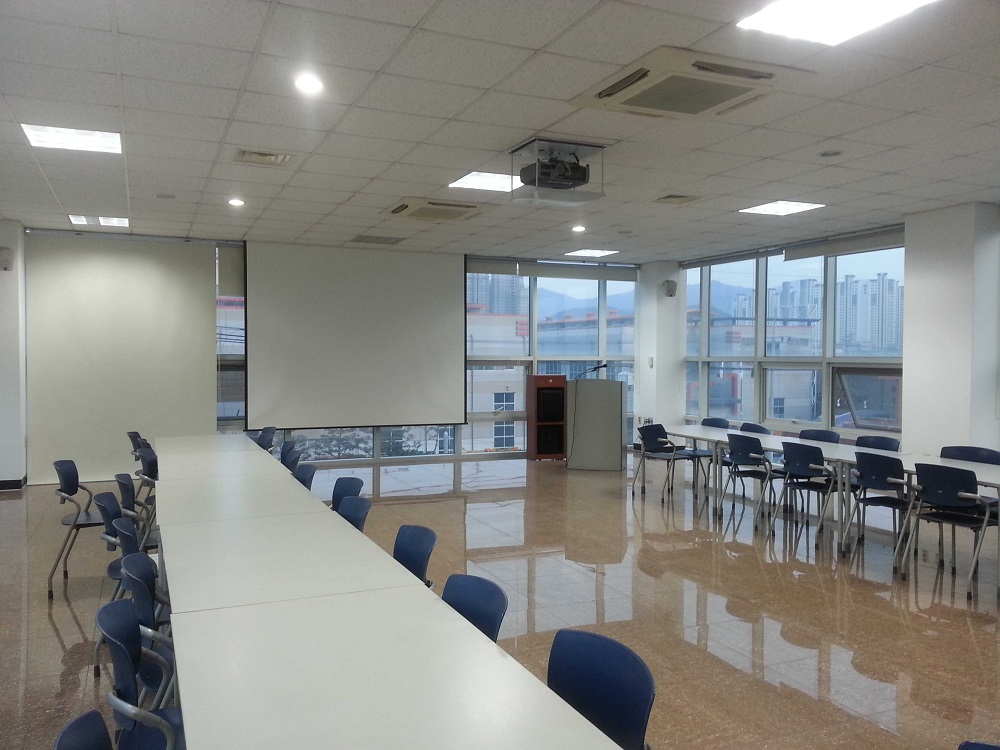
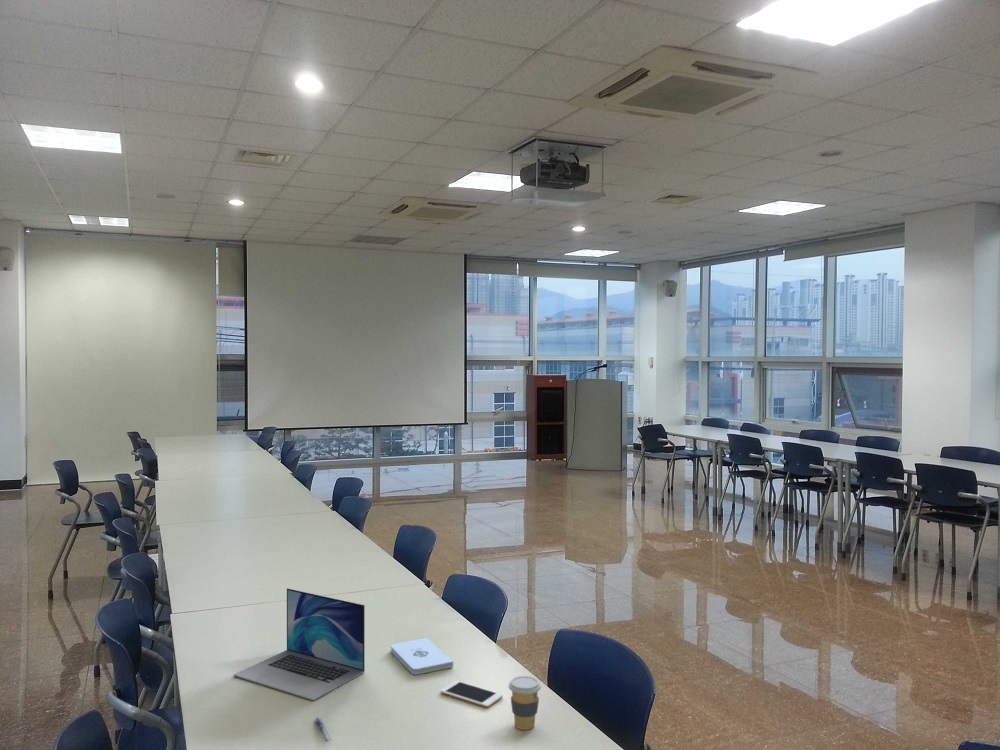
+ coffee cup [508,675,542,731]
+ notepad [390,637,454,676]
+ cell phone [440,680,504,708]
+ laptop [233,587,366,702]
+ pen [313,717,332,743]
